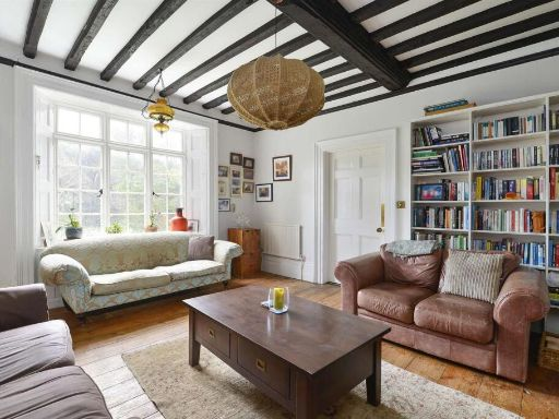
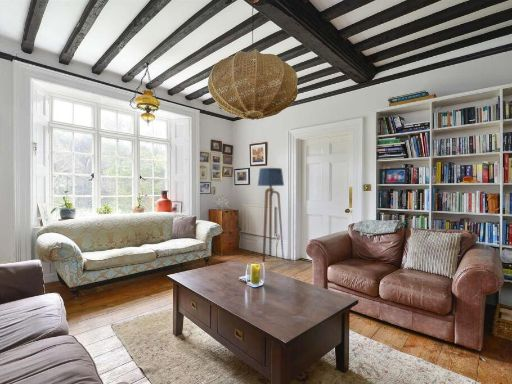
+ floor lamp [257,167,285,262]
